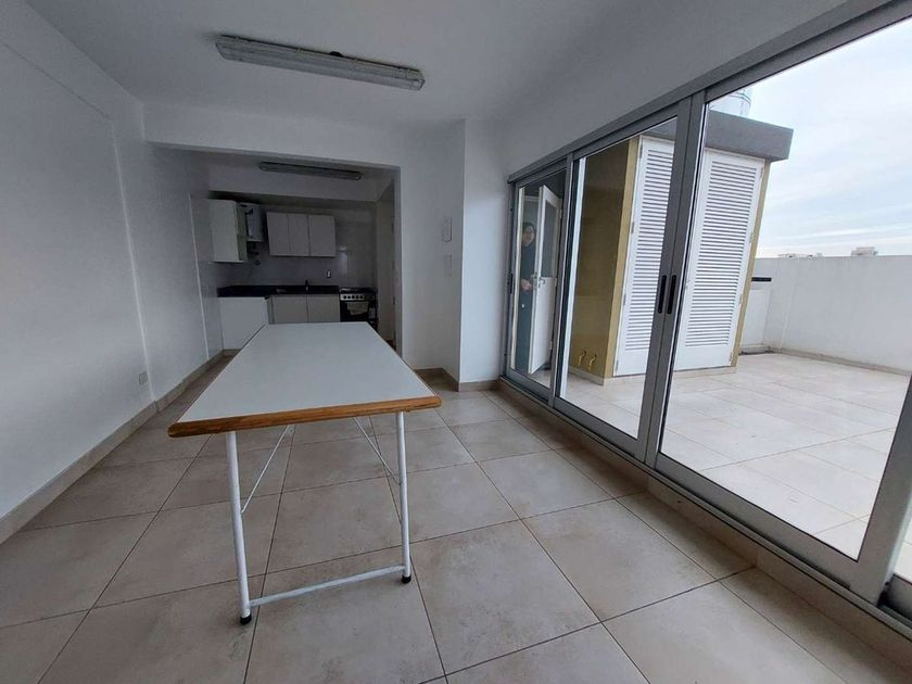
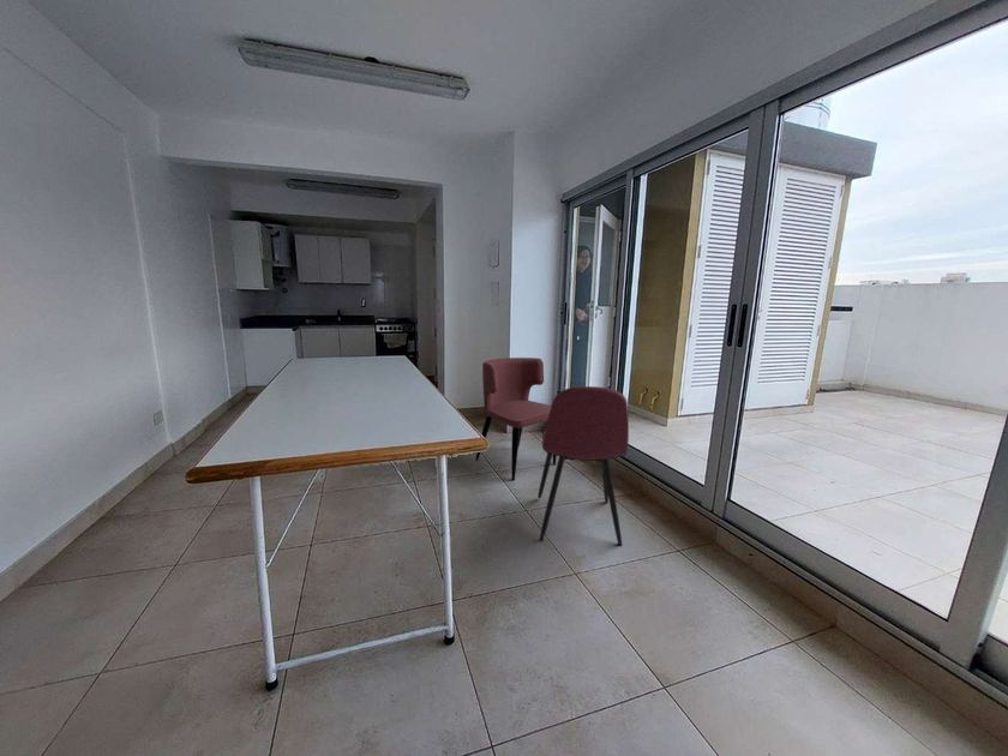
+ dining chair [536,385,630,547]
+ dining chair [474,356,557,481]
